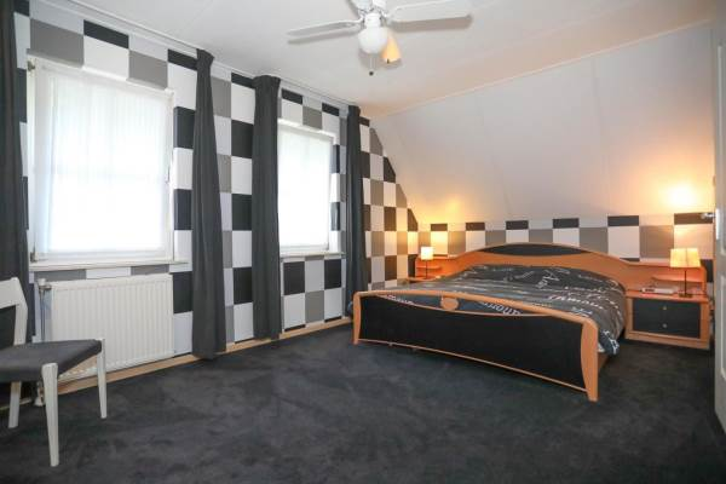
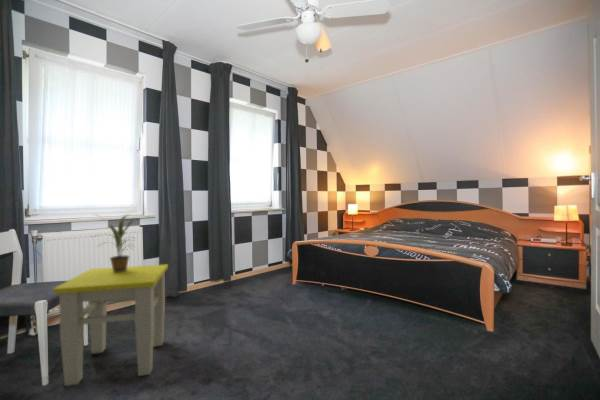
+ potted plant [92,213,138,272]
+ stool [52,263,169,387]
